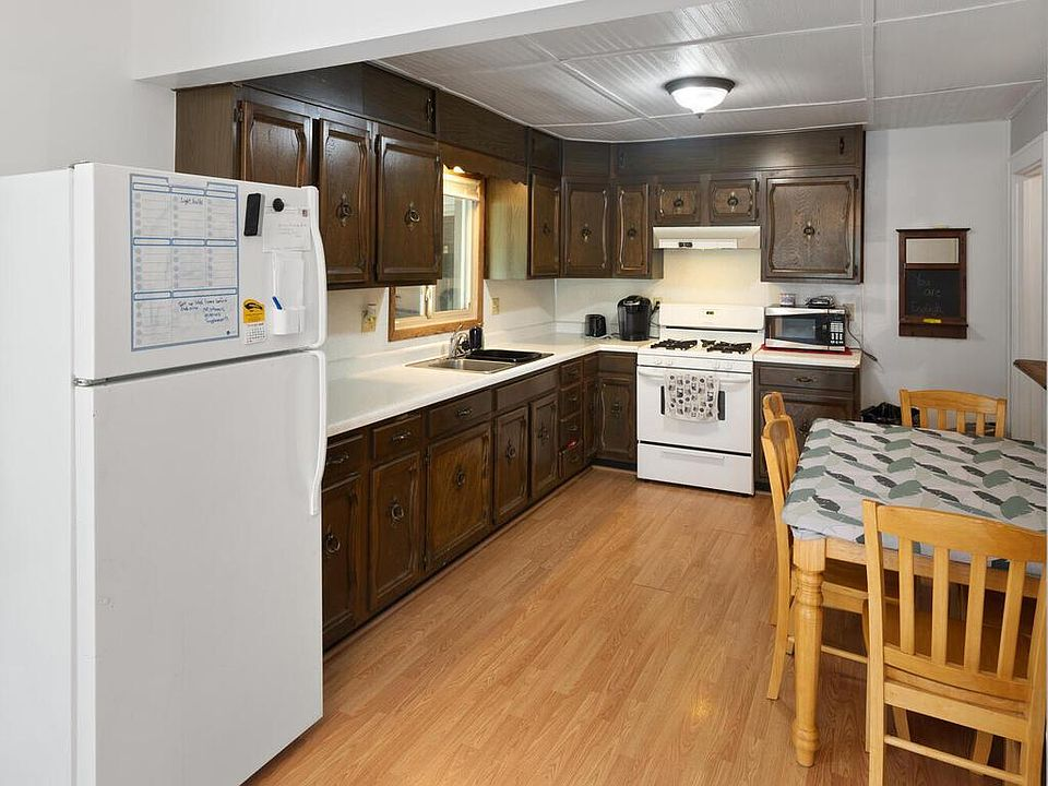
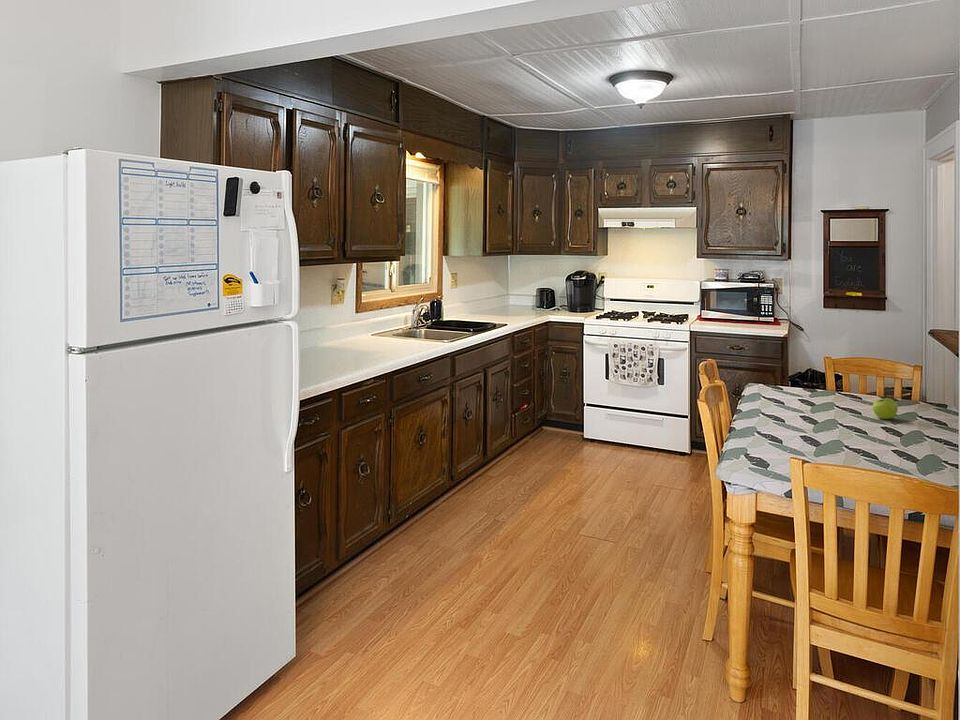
+ fruit [872,397,899,420]
